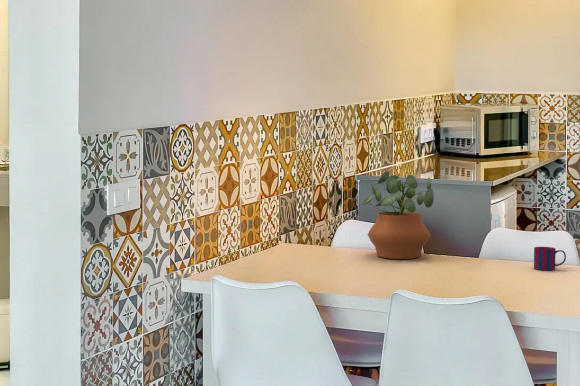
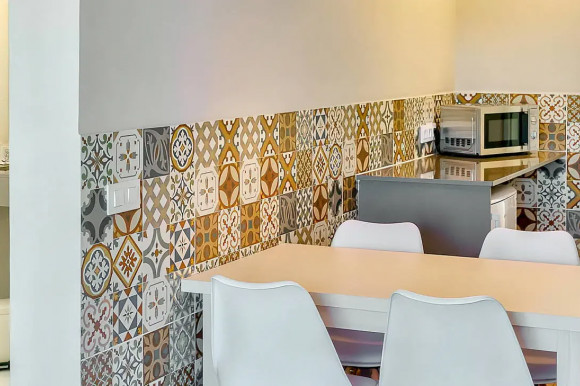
- potted plant [362,170,435,260]
- mug [533,246,567,271]
